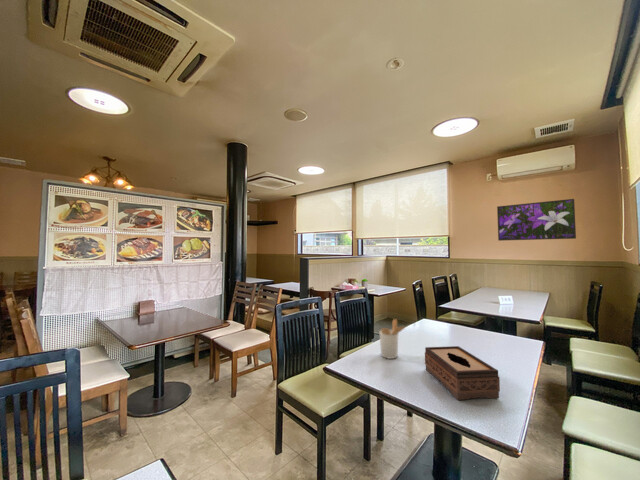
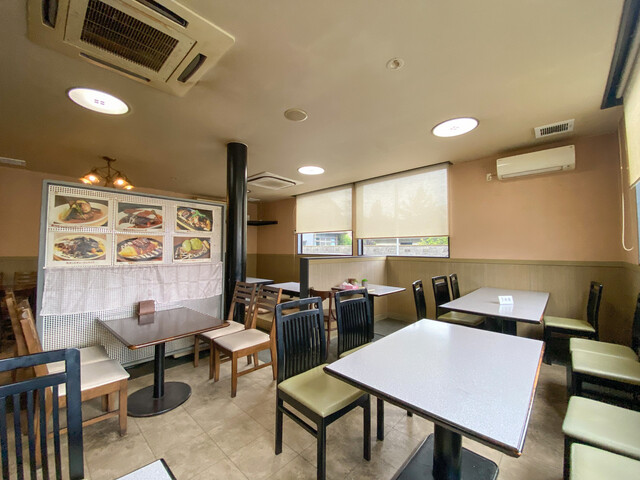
- tissue box [424,345,501,401]
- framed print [496,198,577,242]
- utensil holder [378,318,408,360]
